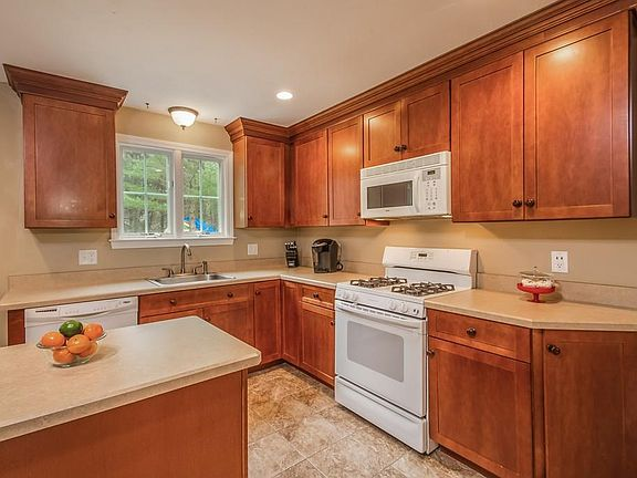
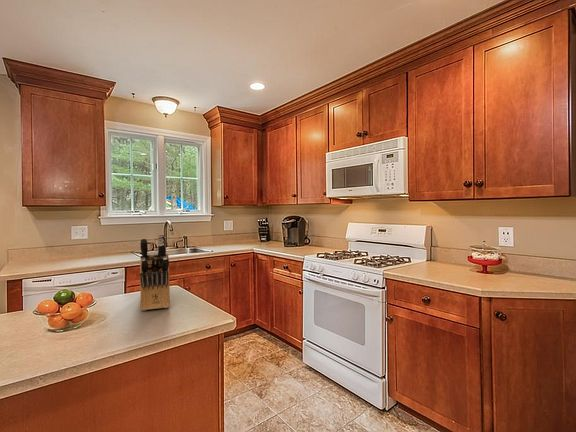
+ knife block [139,233,171,311]
